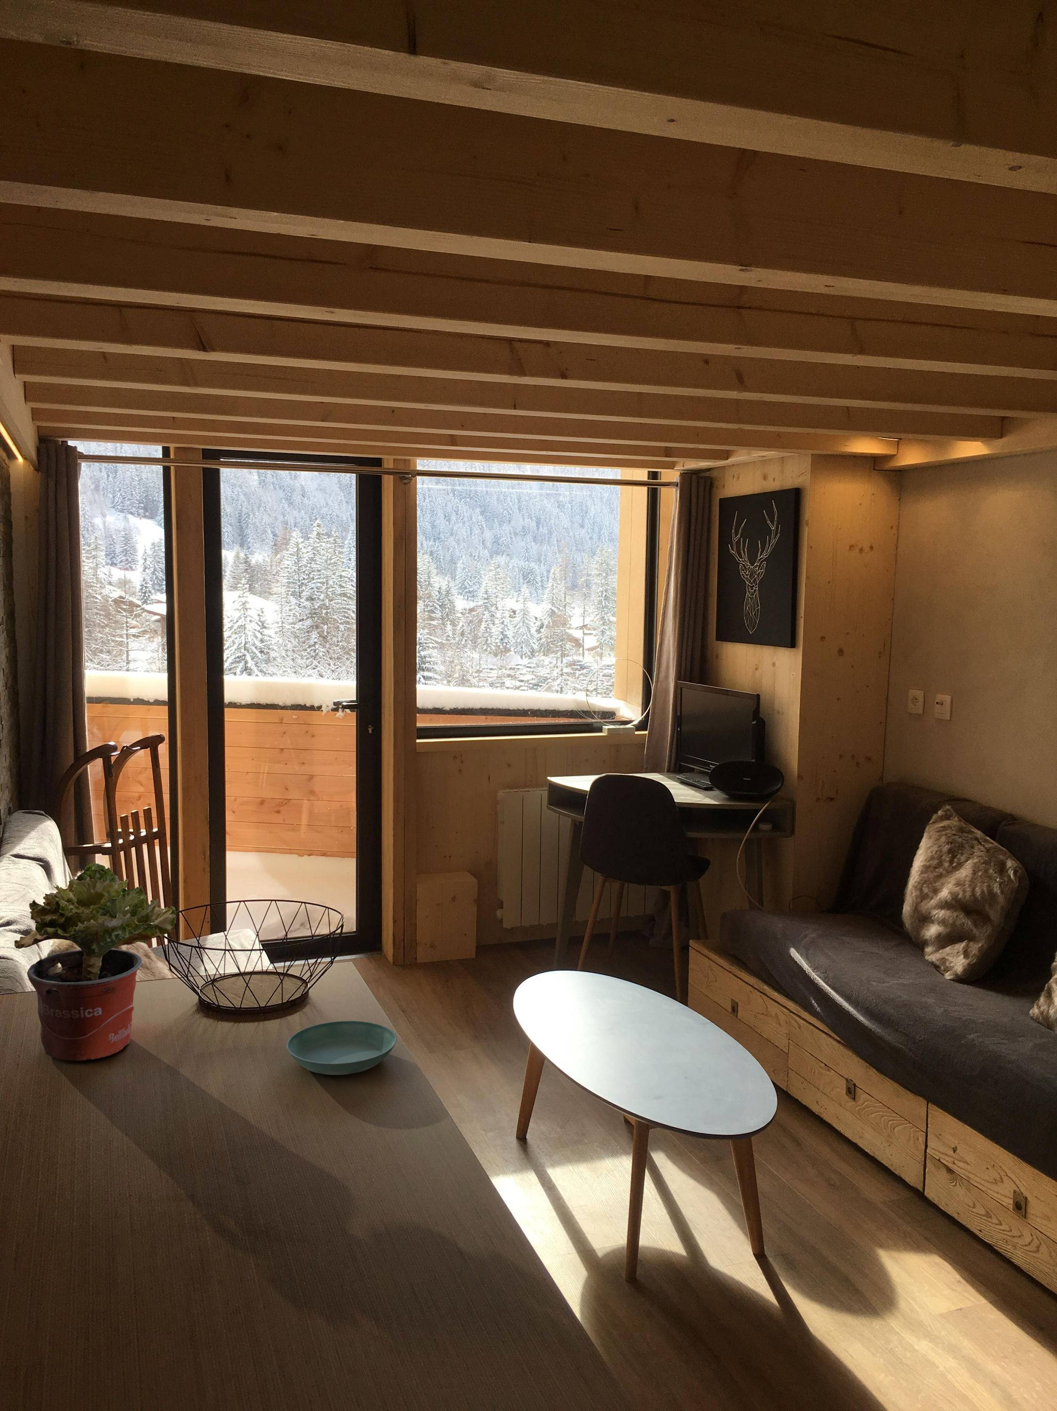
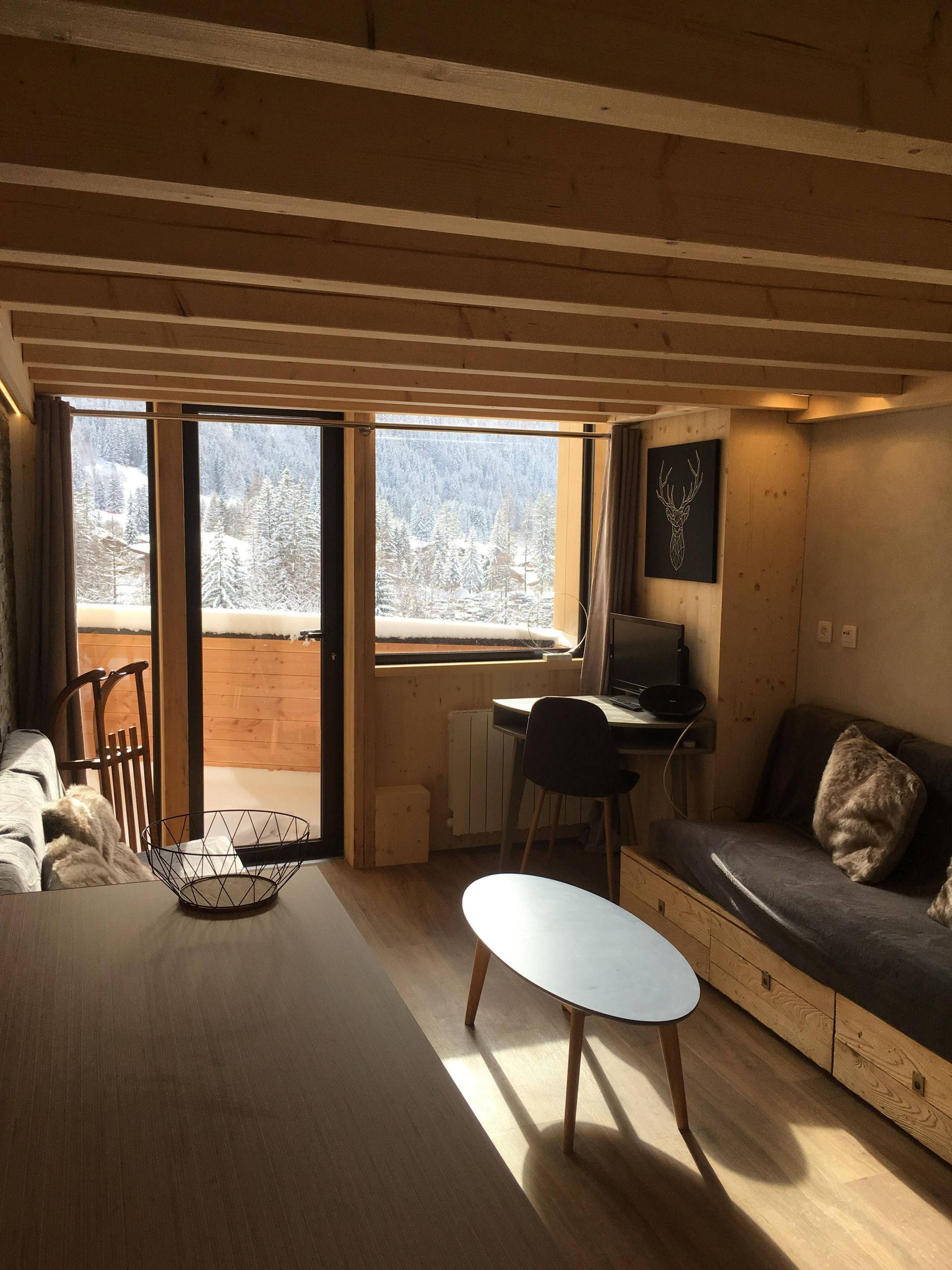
- potted plant [13,862,178,1061]
- saucer [286,1020,397,1075]
